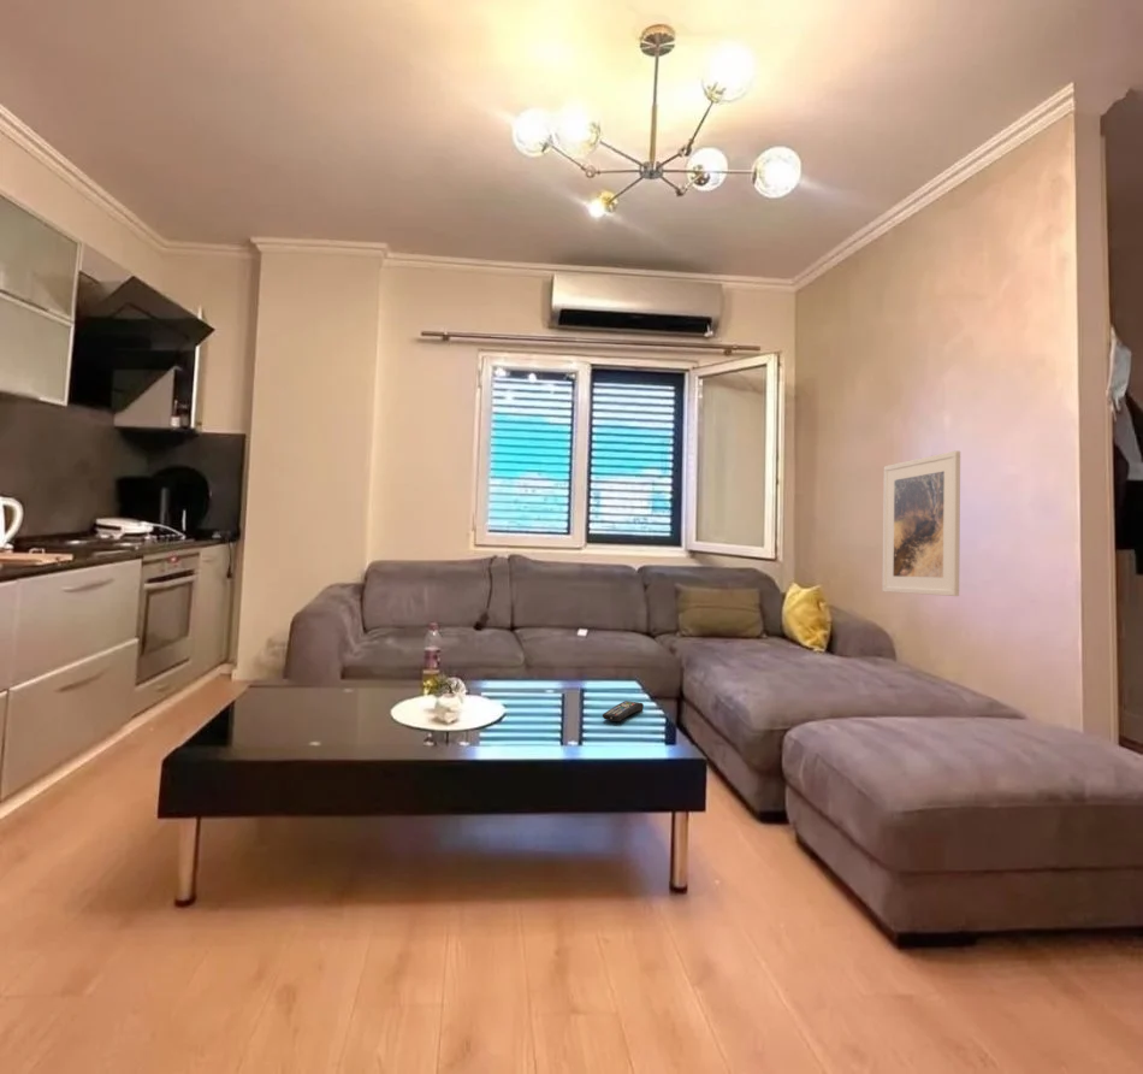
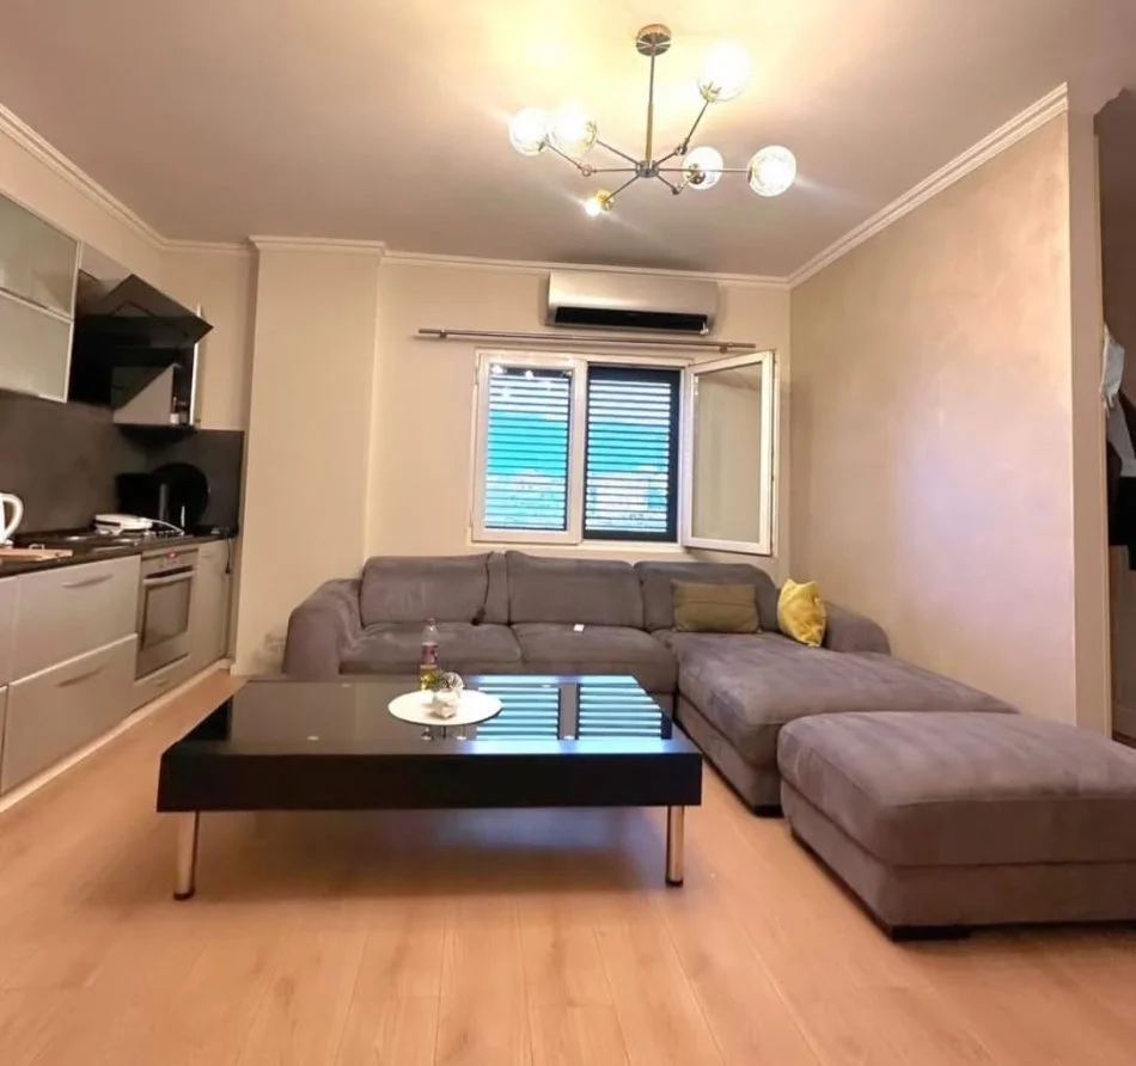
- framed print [881,449,961,597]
- remote control [602,700,645,722]
